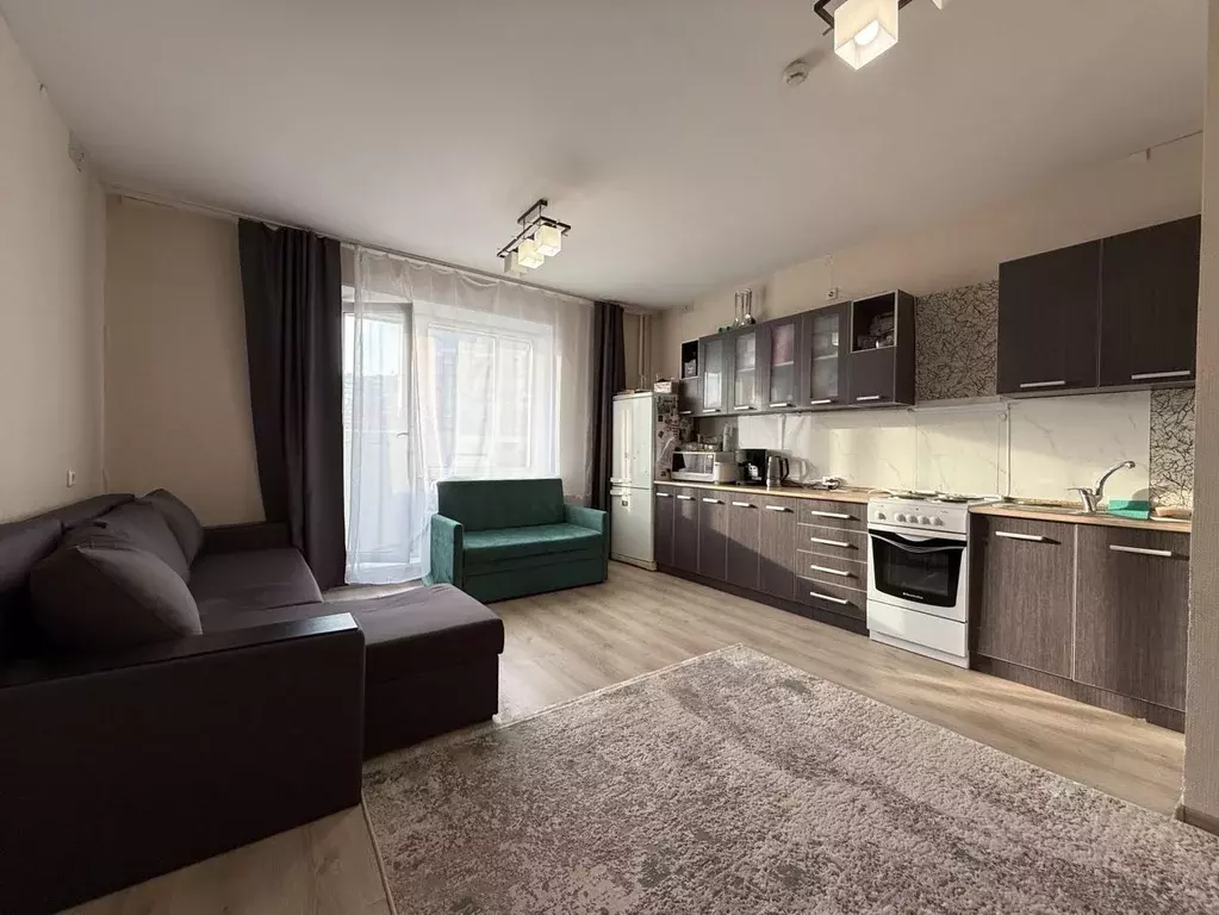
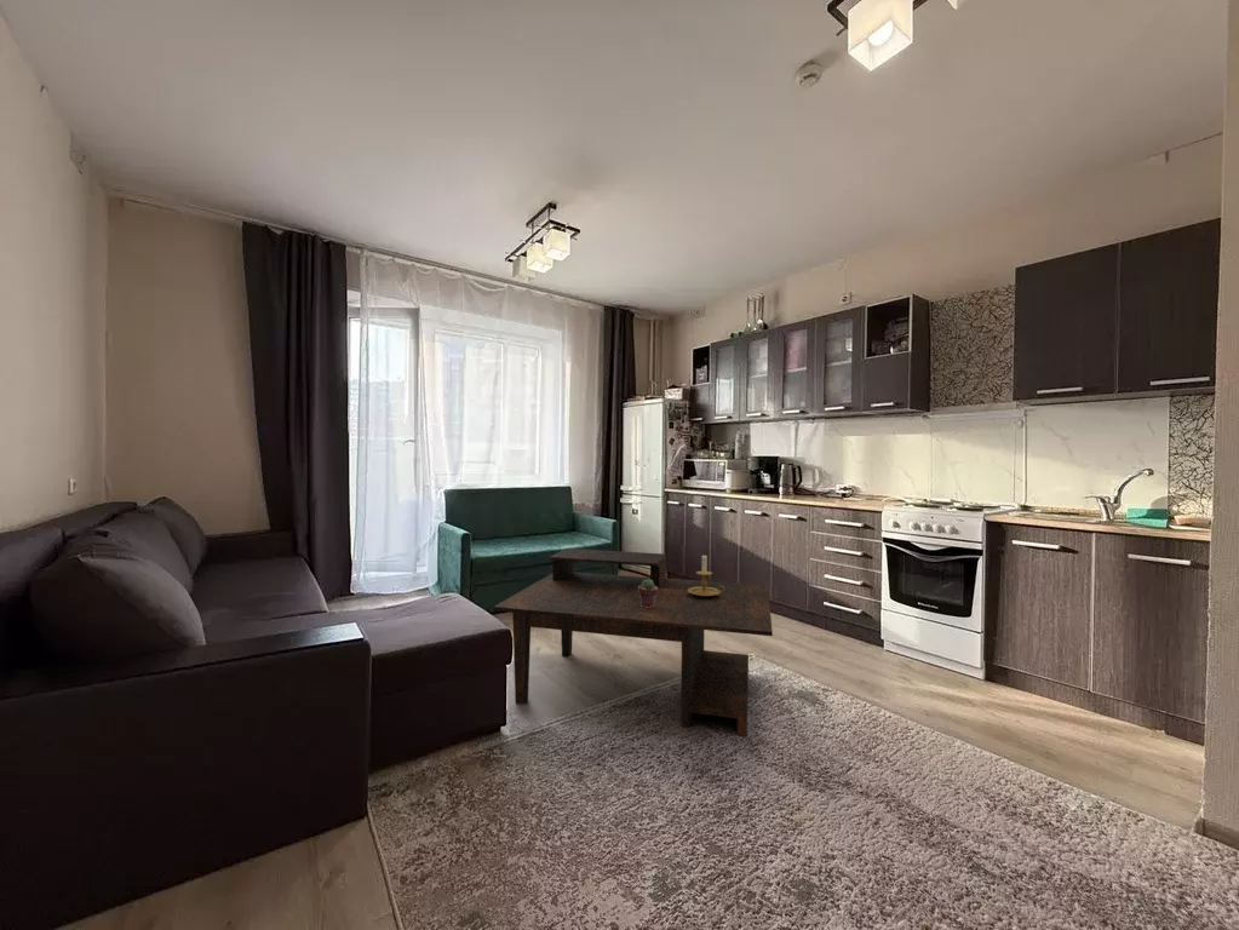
+ potted succulent [638,579,658,608]
+ coffee table [493,547,774,737]
+ candle holder [688,553,725,597]
